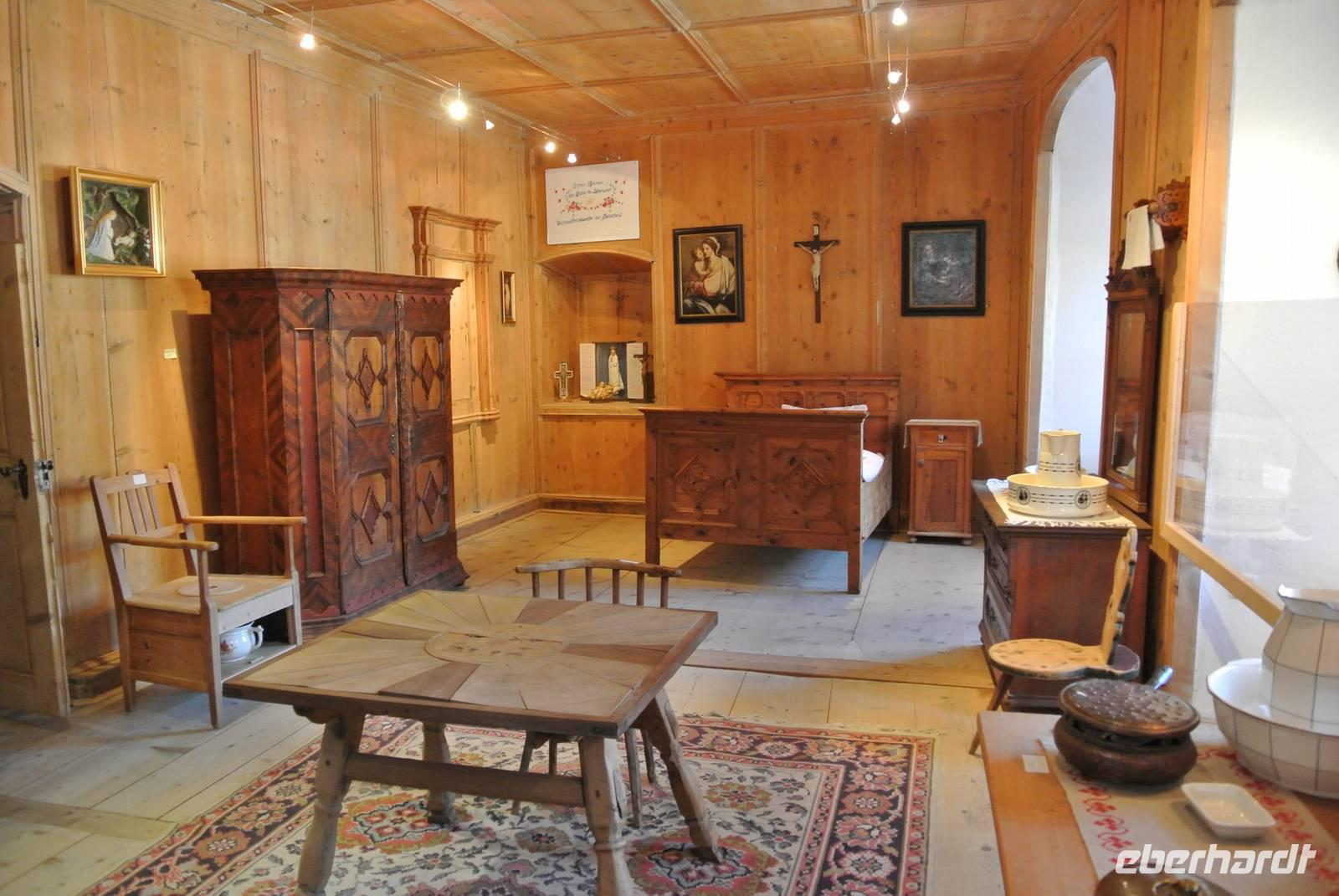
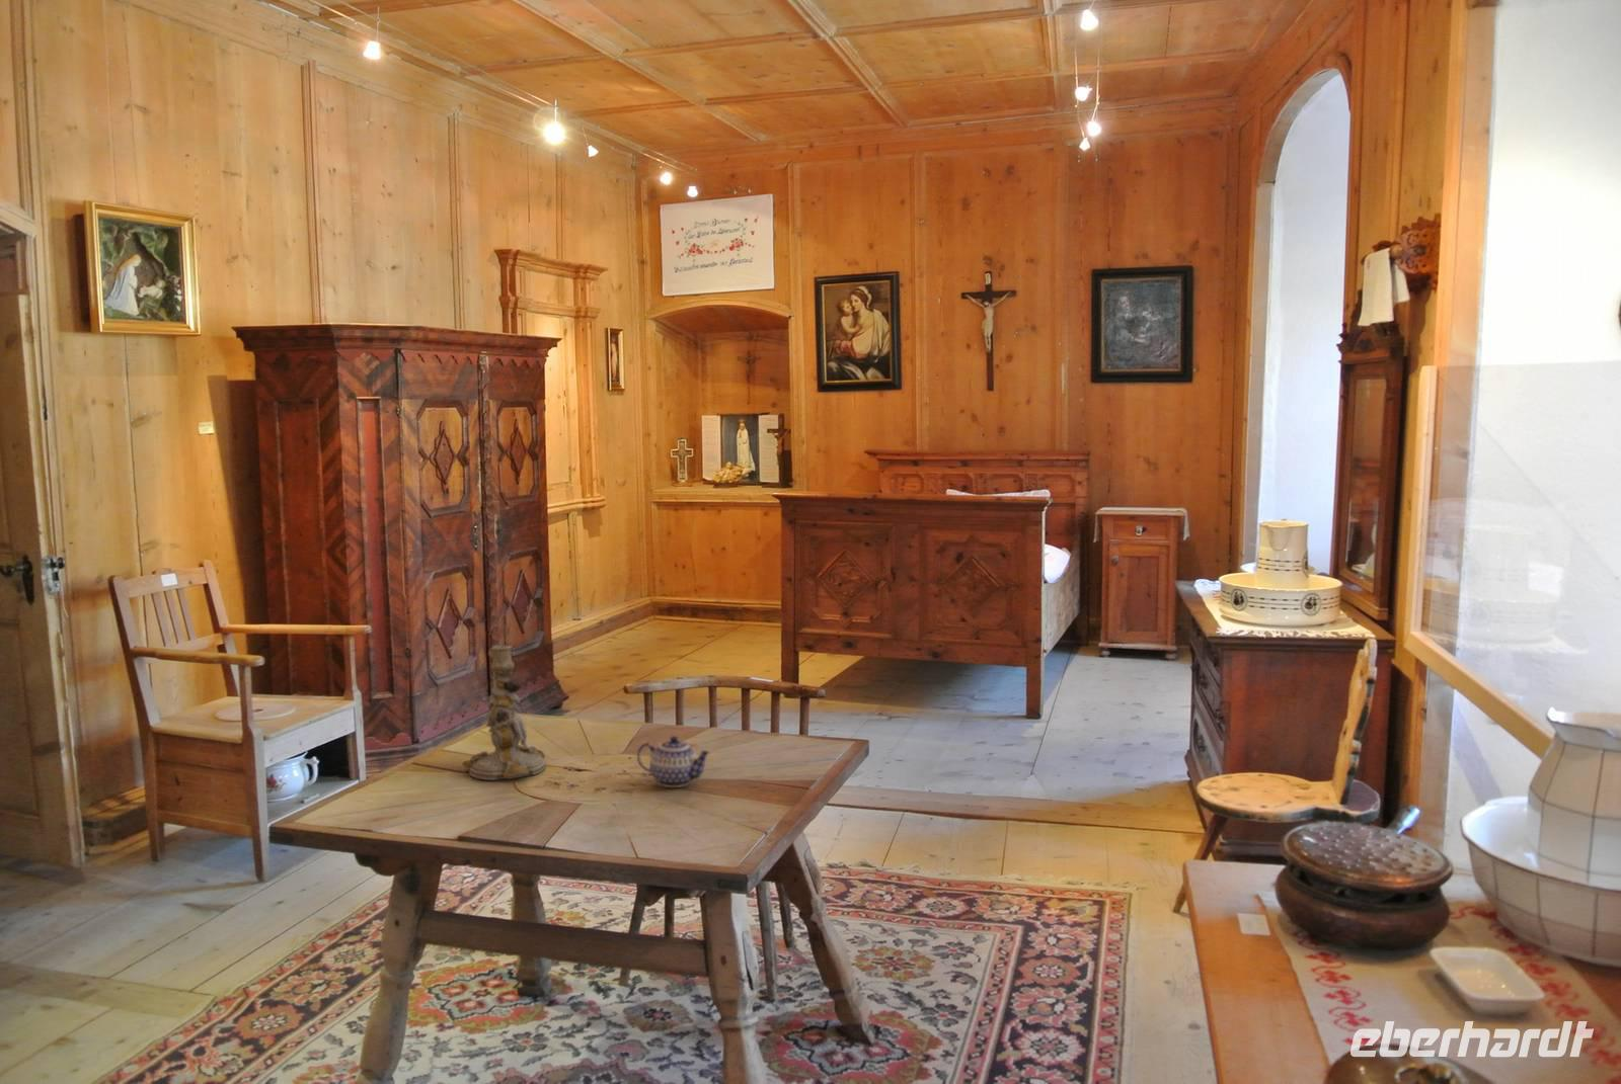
+ candlestick [461,645,547,782]
+ teapot [637,734,712,789]
